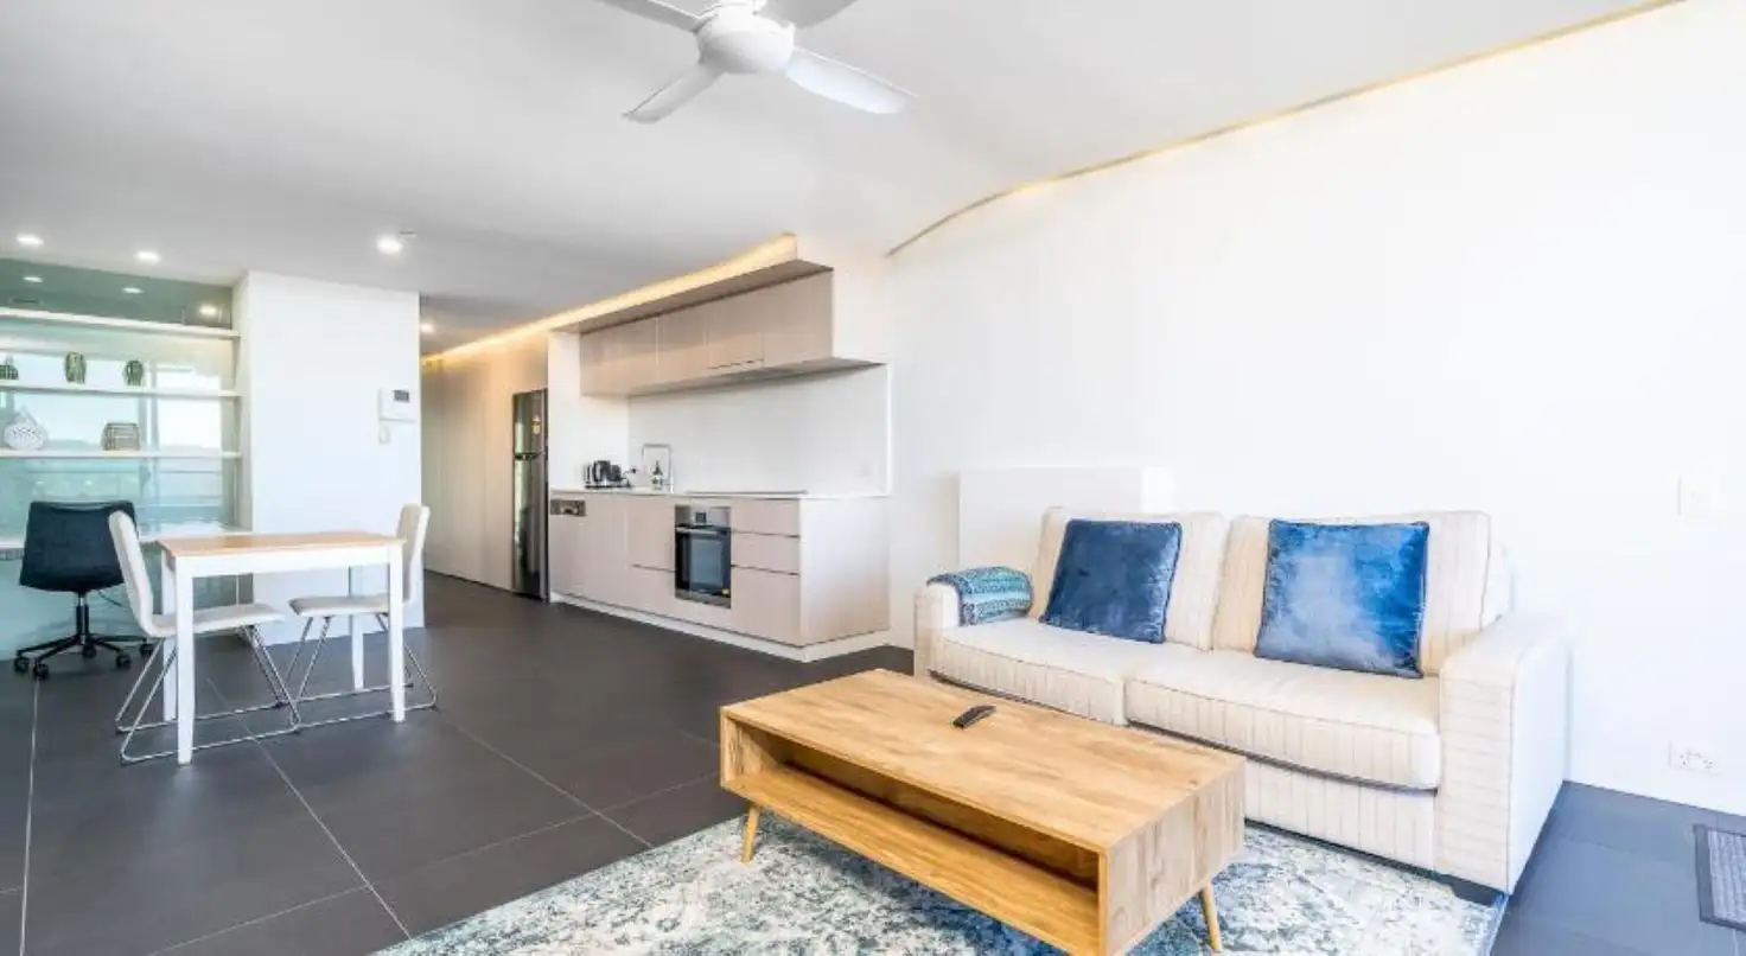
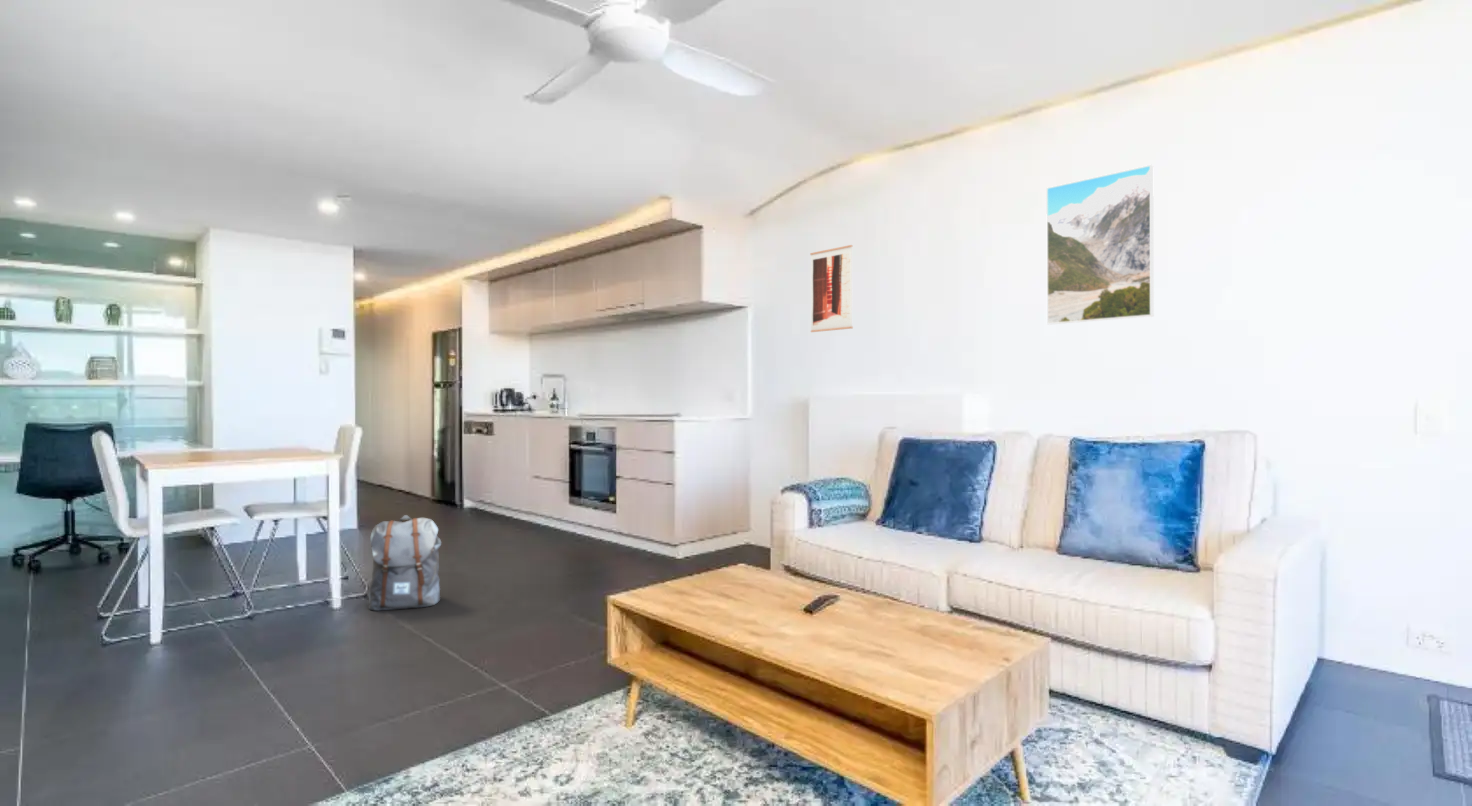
+ wall art [809,244,854,333]
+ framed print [1045,164,1155,325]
+ backpack [367,514,442,612]
